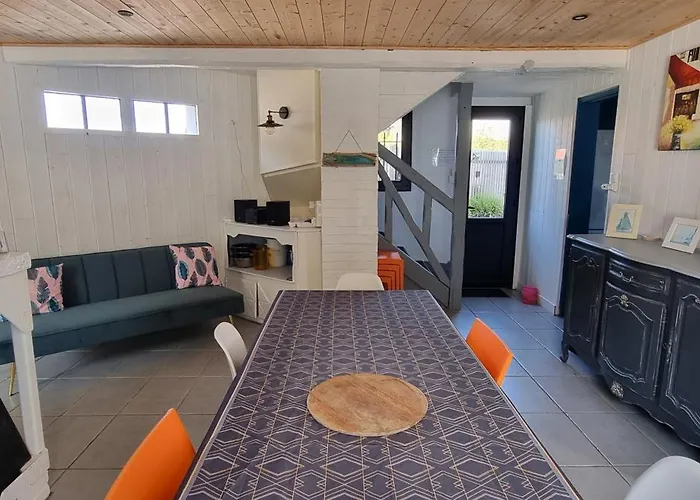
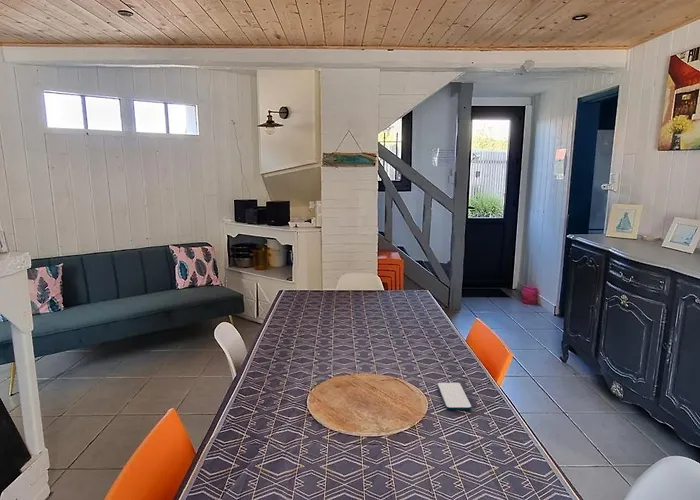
+ smartphone [436,382,473,411]
